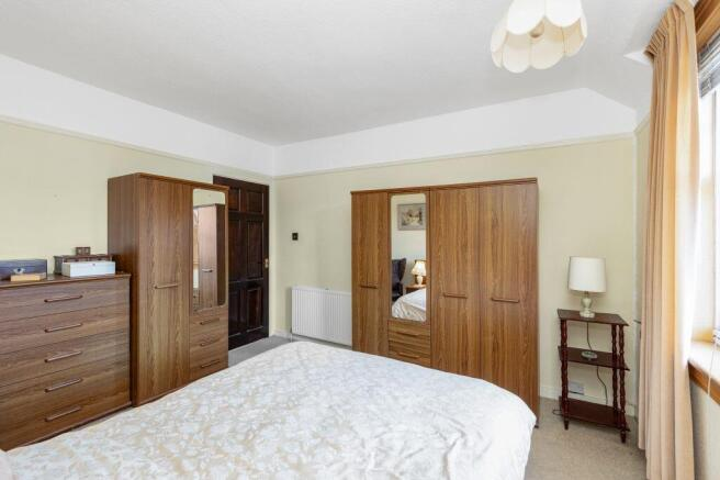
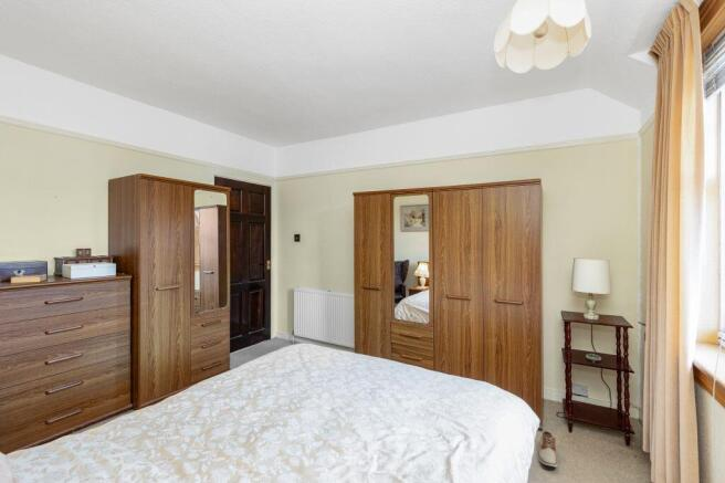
+ shoe [537,430,559,469]
